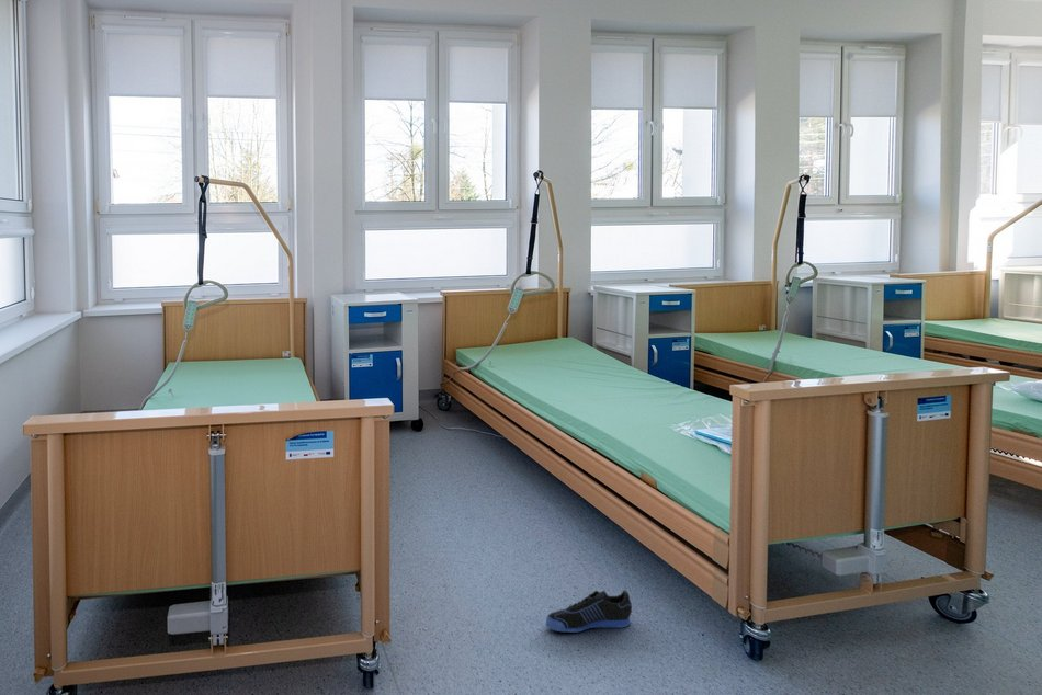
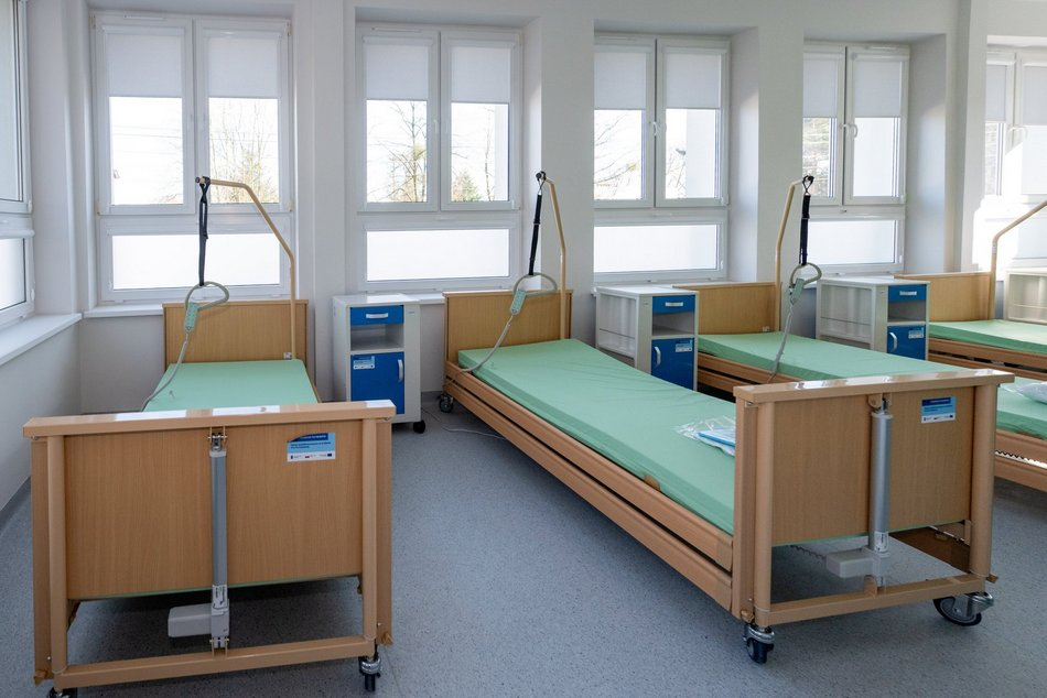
- sneaker [545,589,633,634]
